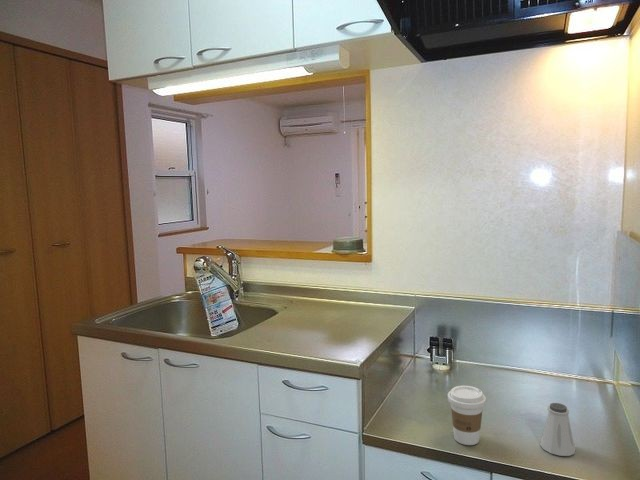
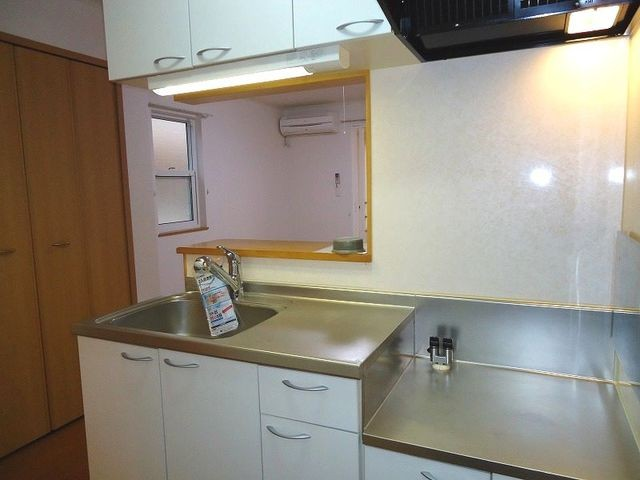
- coffee cup [447,385,487,446]
- saltshaker [539,402,576,457]
